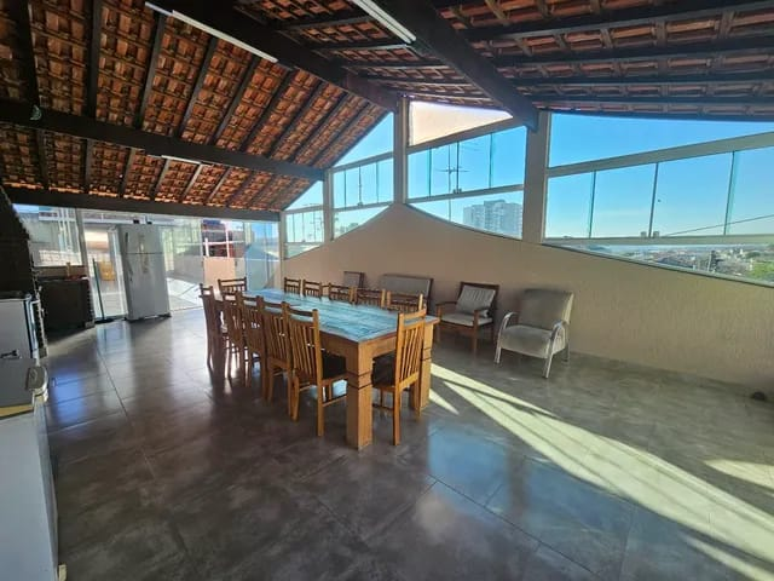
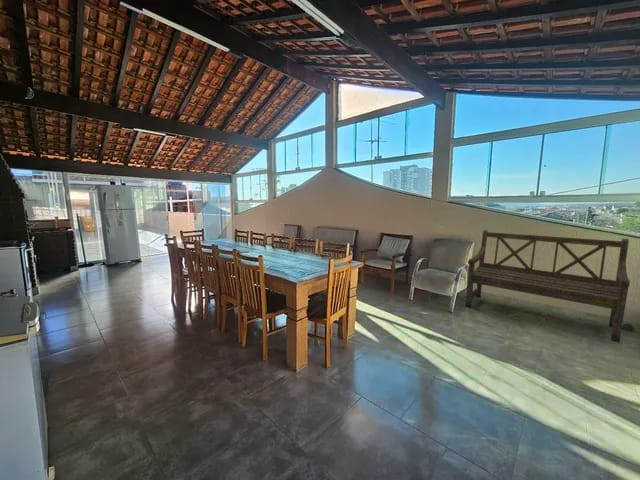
+ bench [465,229,631,344]
